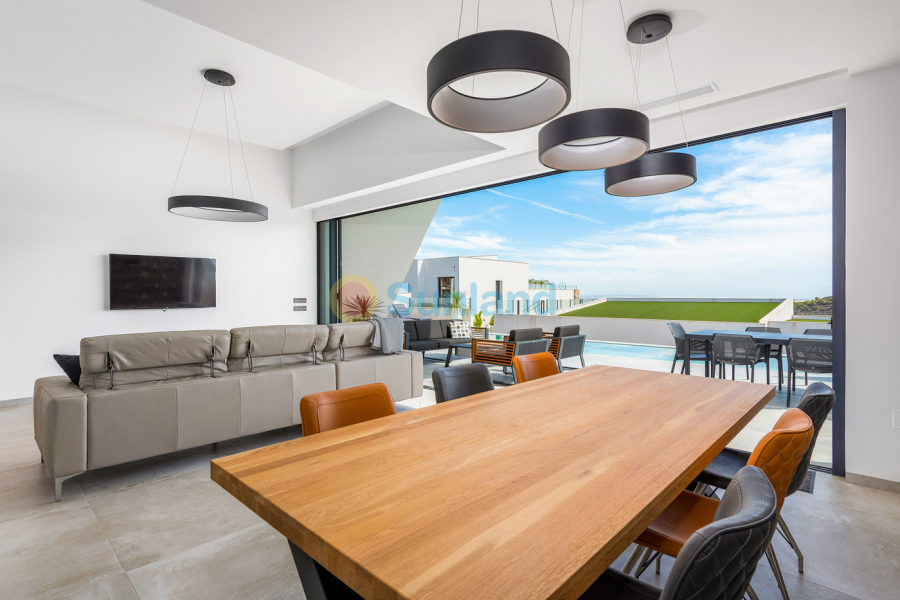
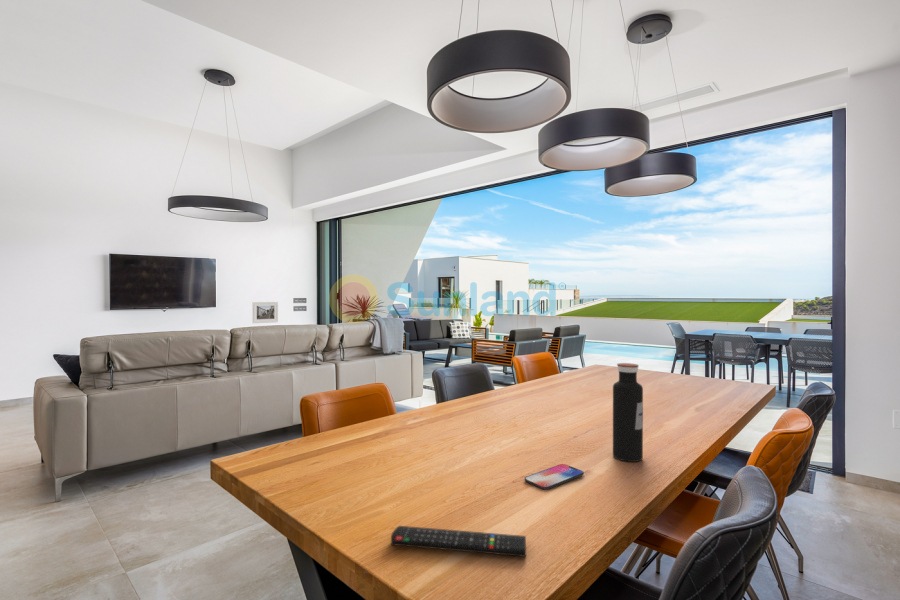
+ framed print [252,301,279,324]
+ water bottle [612,362,644,463]
+ remote control [390,525,527,558]
+ smartphone [524,463,585,490]
